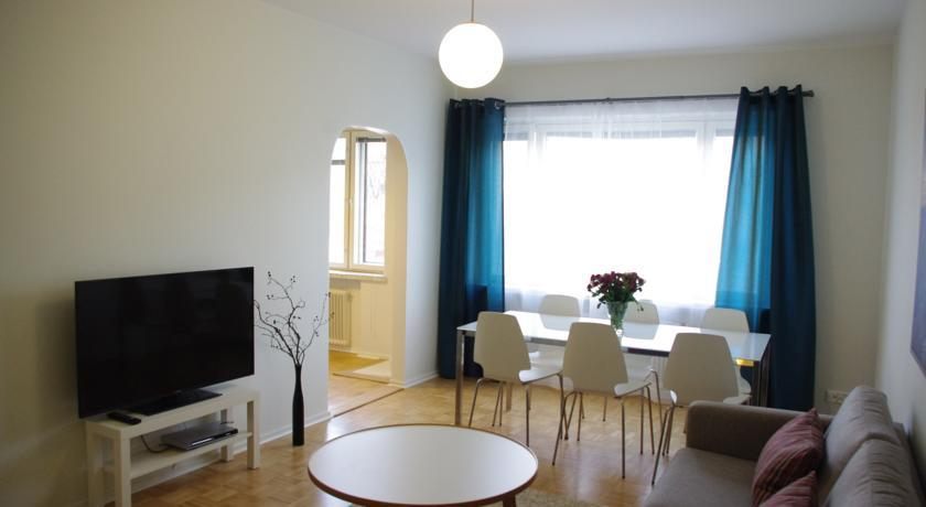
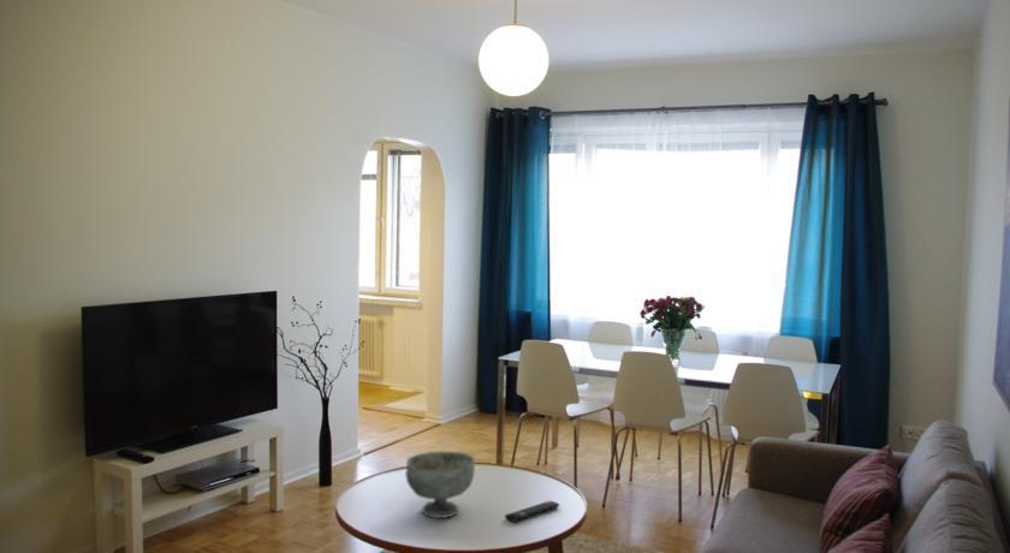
+ remote control [504,500,560,523]
+ decorative bowl [404,450,476,519]
